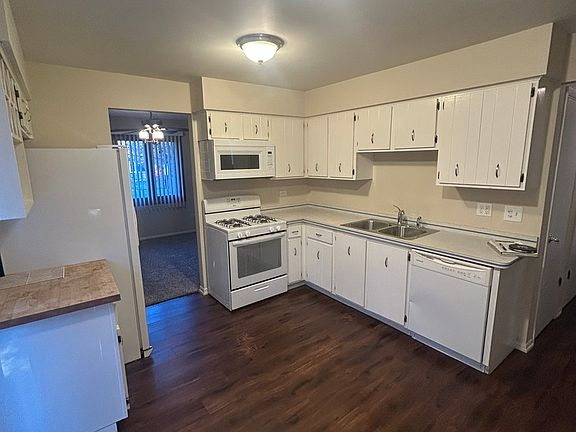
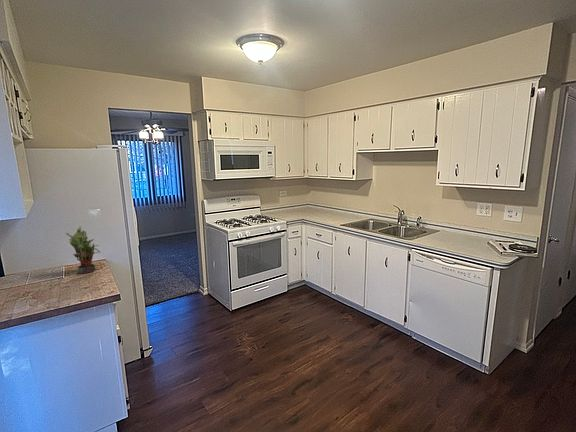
+ potted plant [65,225,101,274]
